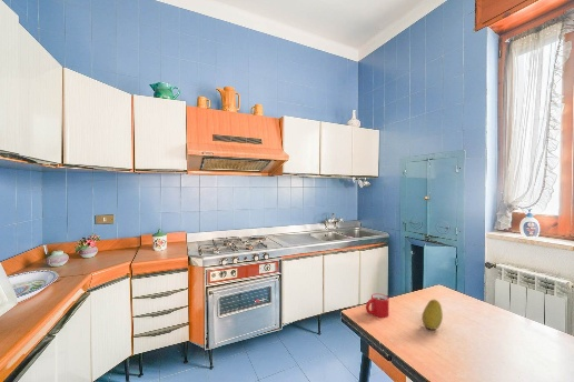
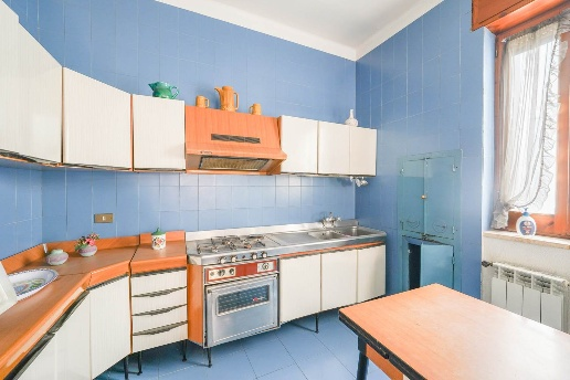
- fruit [420,299,444,331]
- mug [365,293,390,319]
